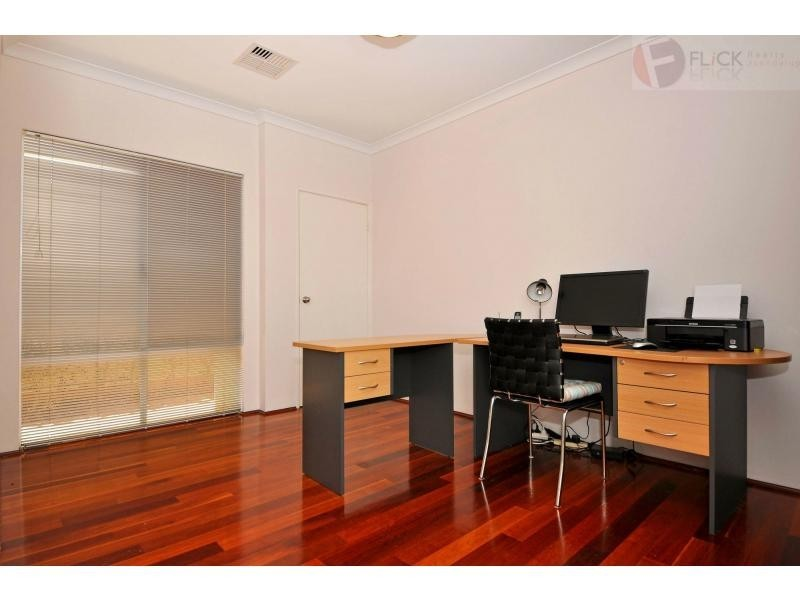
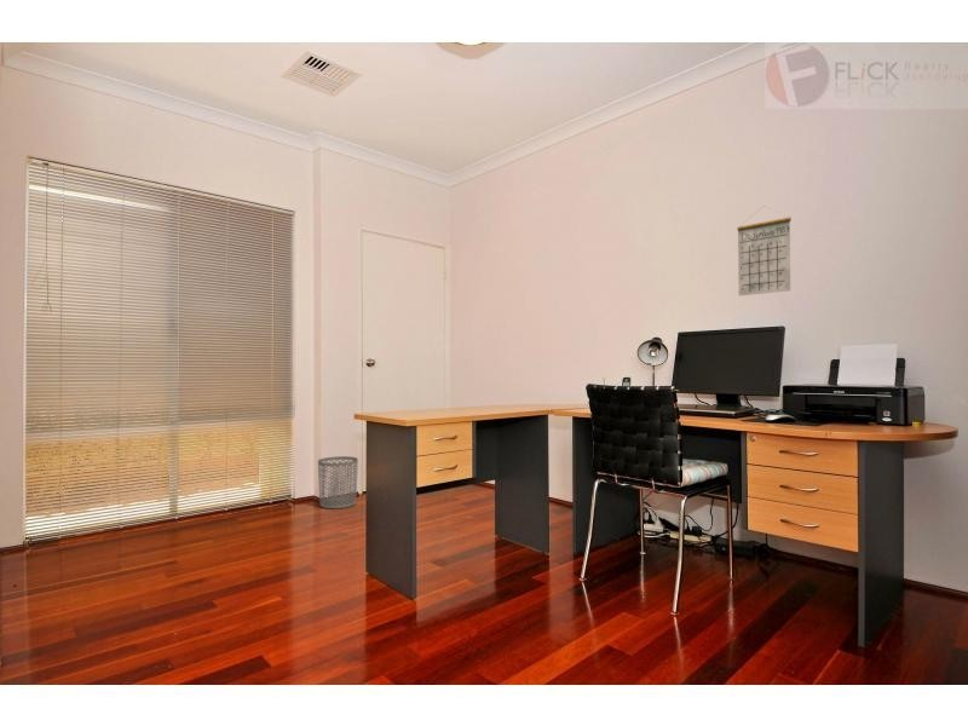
+ calendar [736,206,793,296]
+ waste bin [317,455,359,509]
